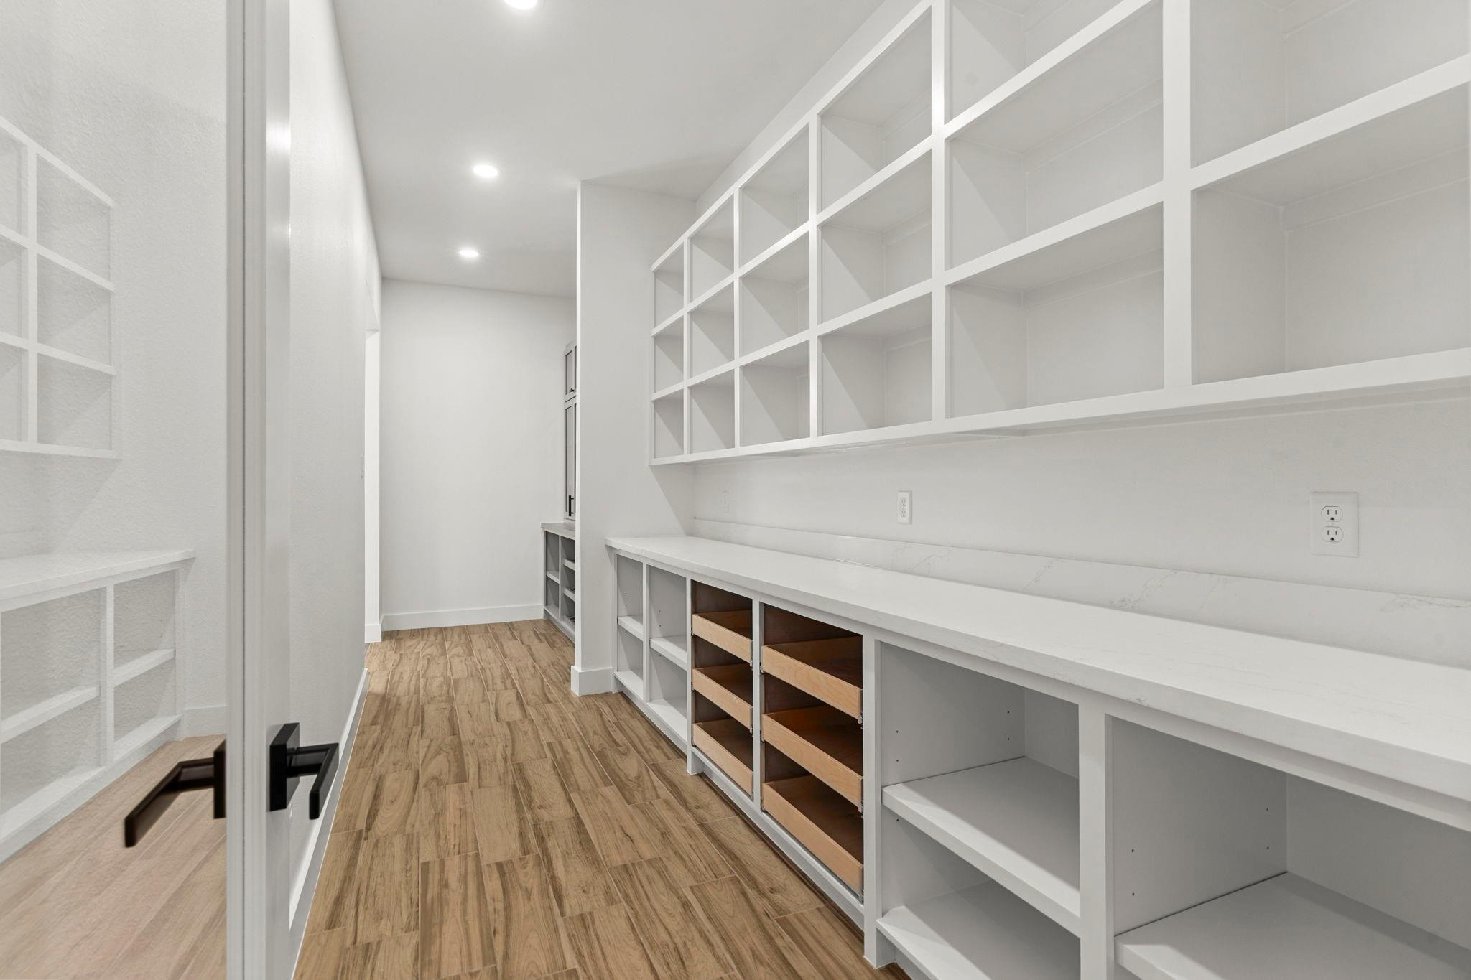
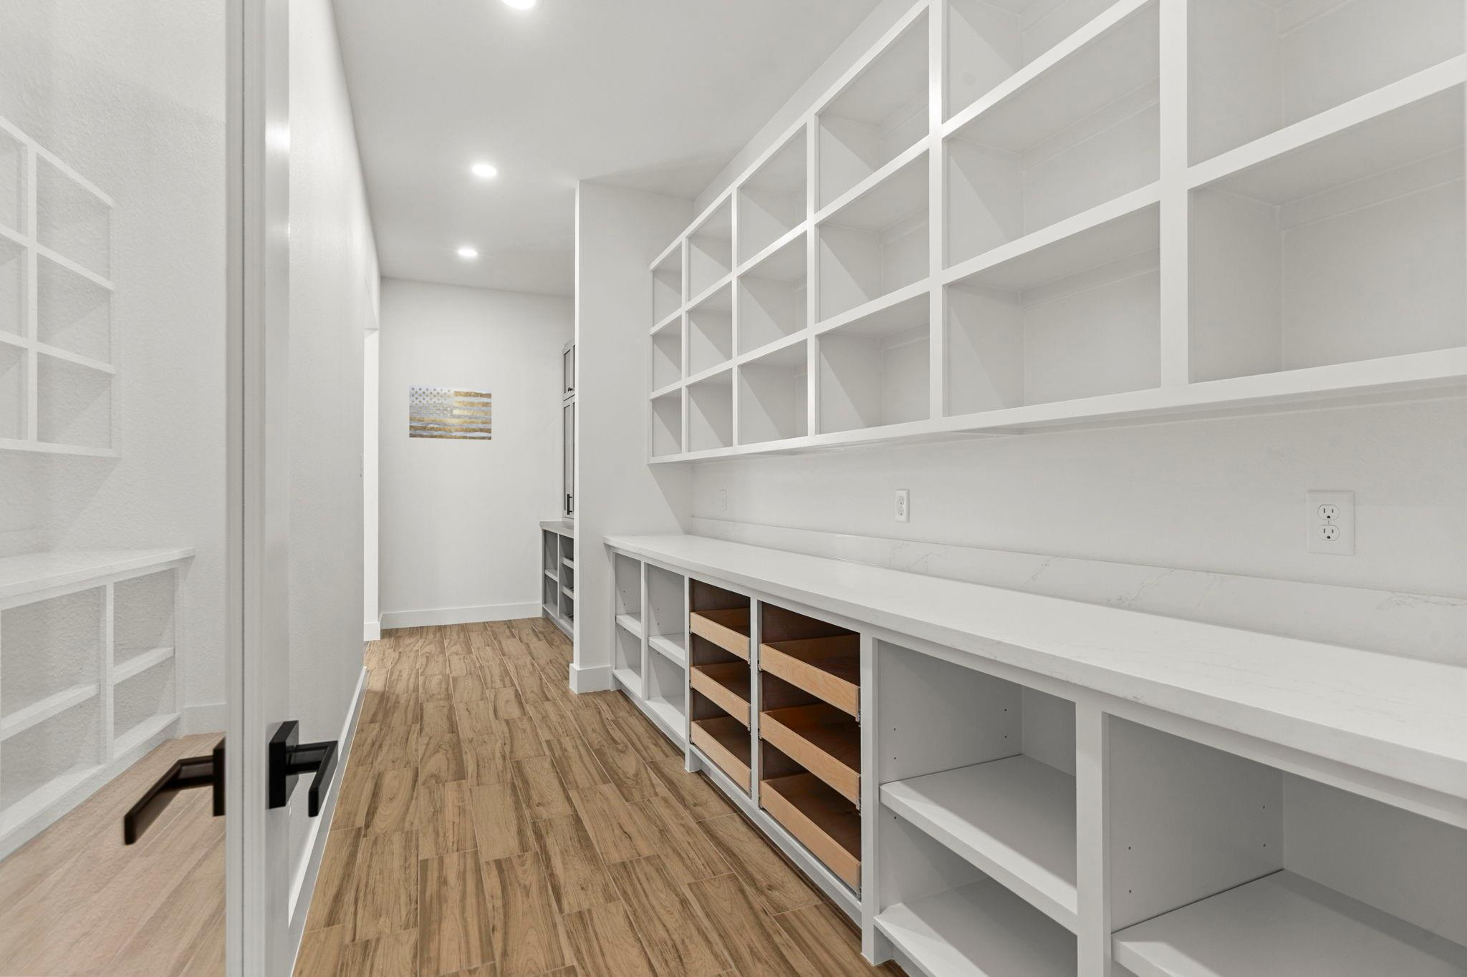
+ wall art [408,384,492,441]
